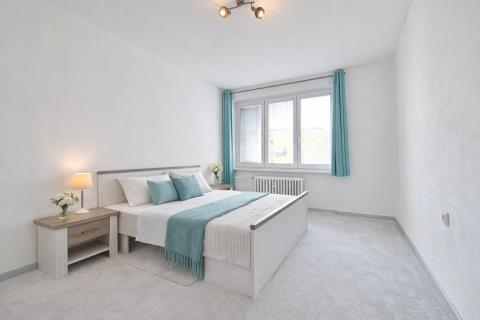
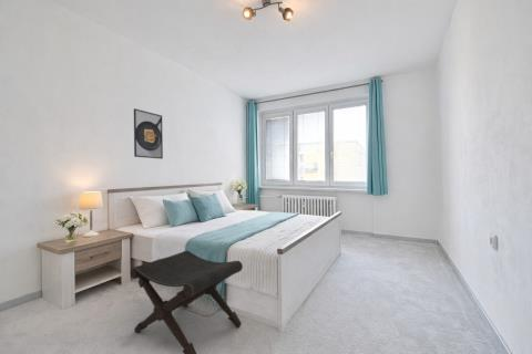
+ footstool [130,250,244,354]
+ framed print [133,107,164,160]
